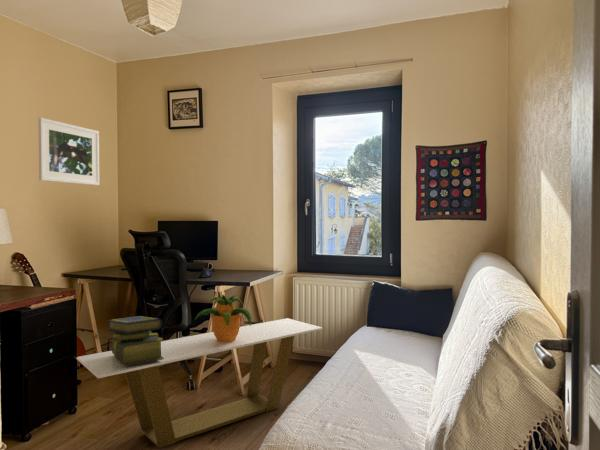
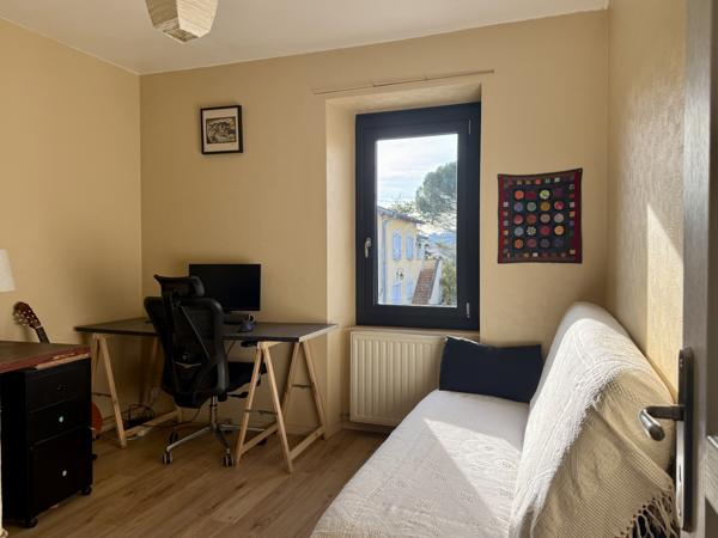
- potted plant [193,294,252,343]
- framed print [37,117,100,186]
- coffee table [76,317,324,449]
- stack of books [107,315,164,365]
